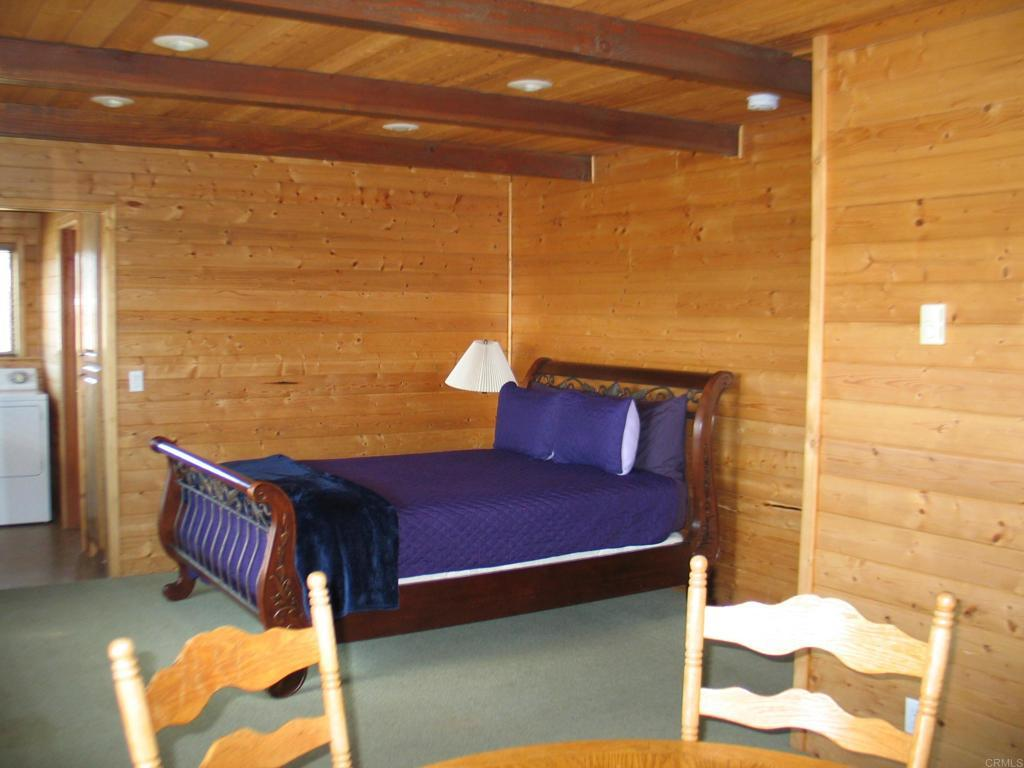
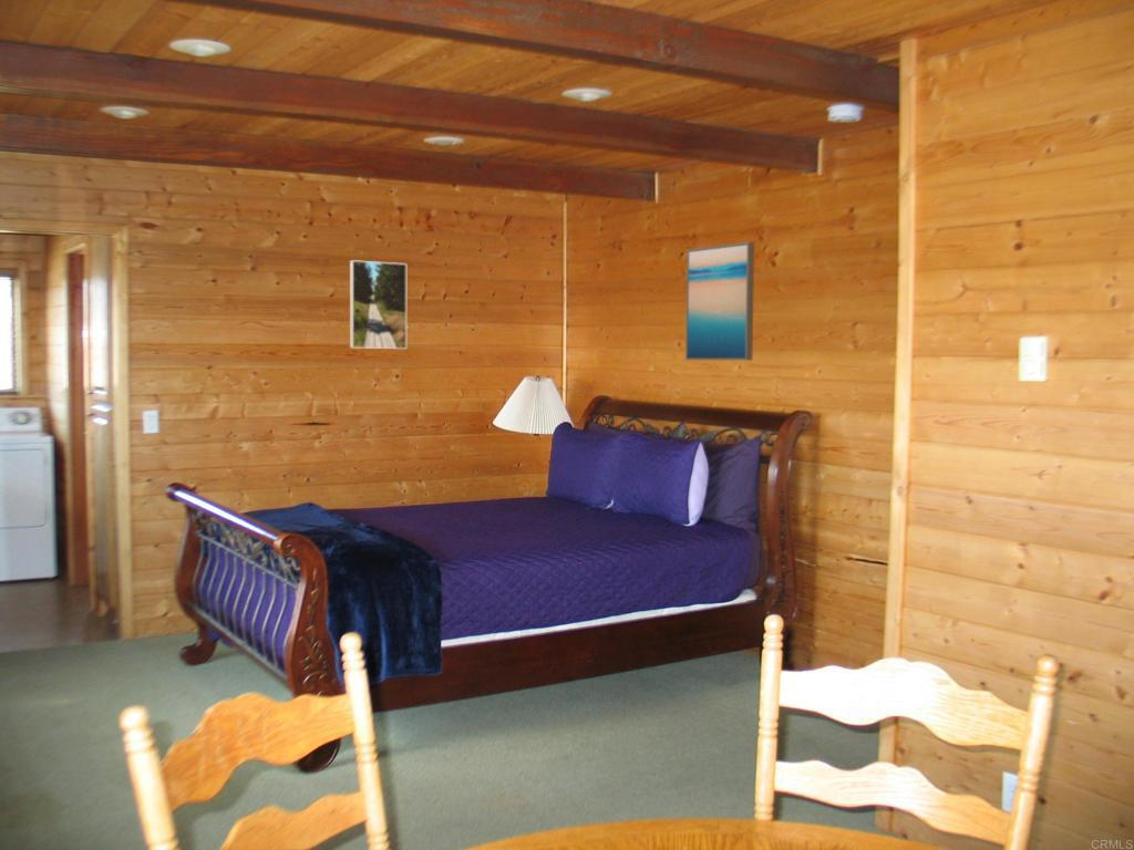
+ wall art [684,241,755,362]
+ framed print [349,259,408,350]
